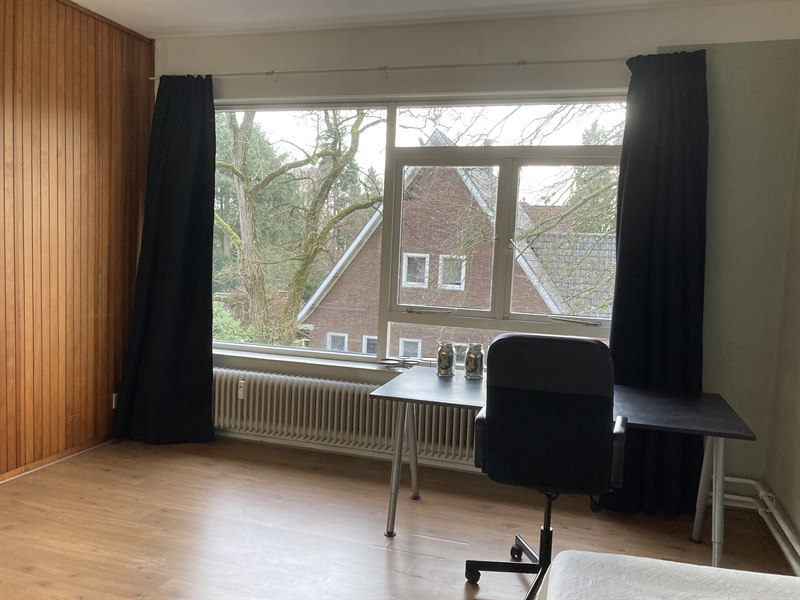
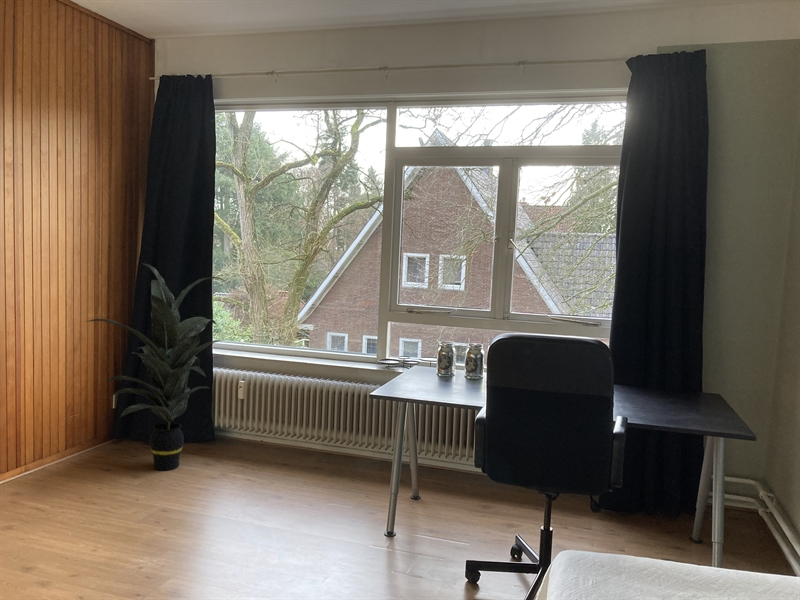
+ indoor plant [84,262,226,471]
